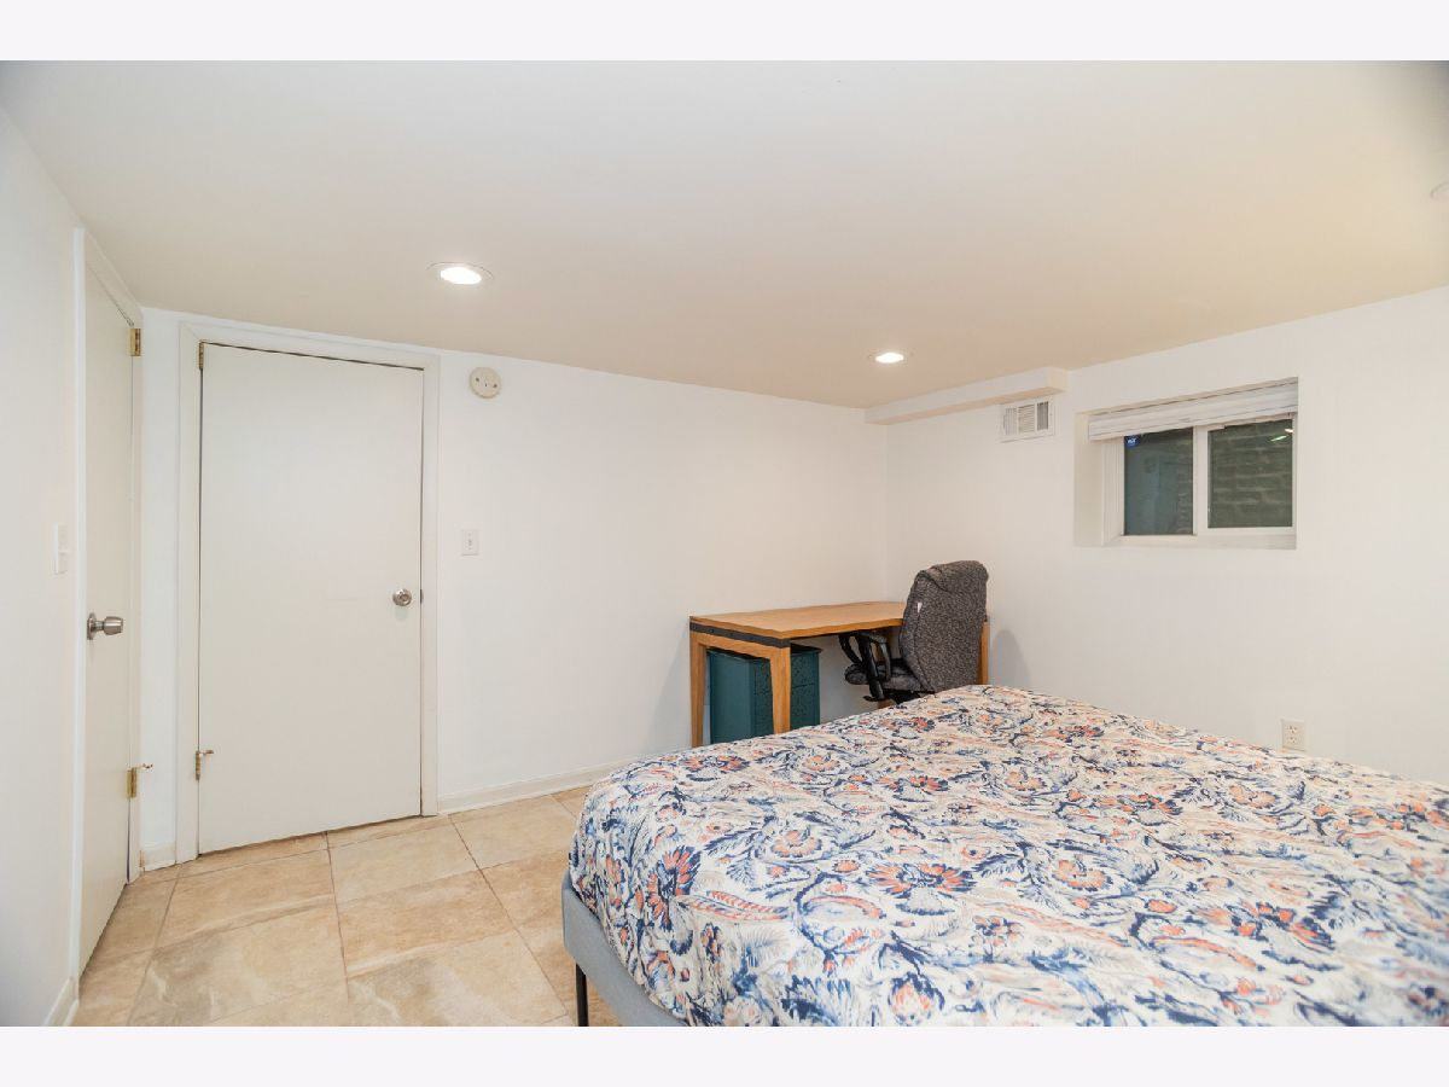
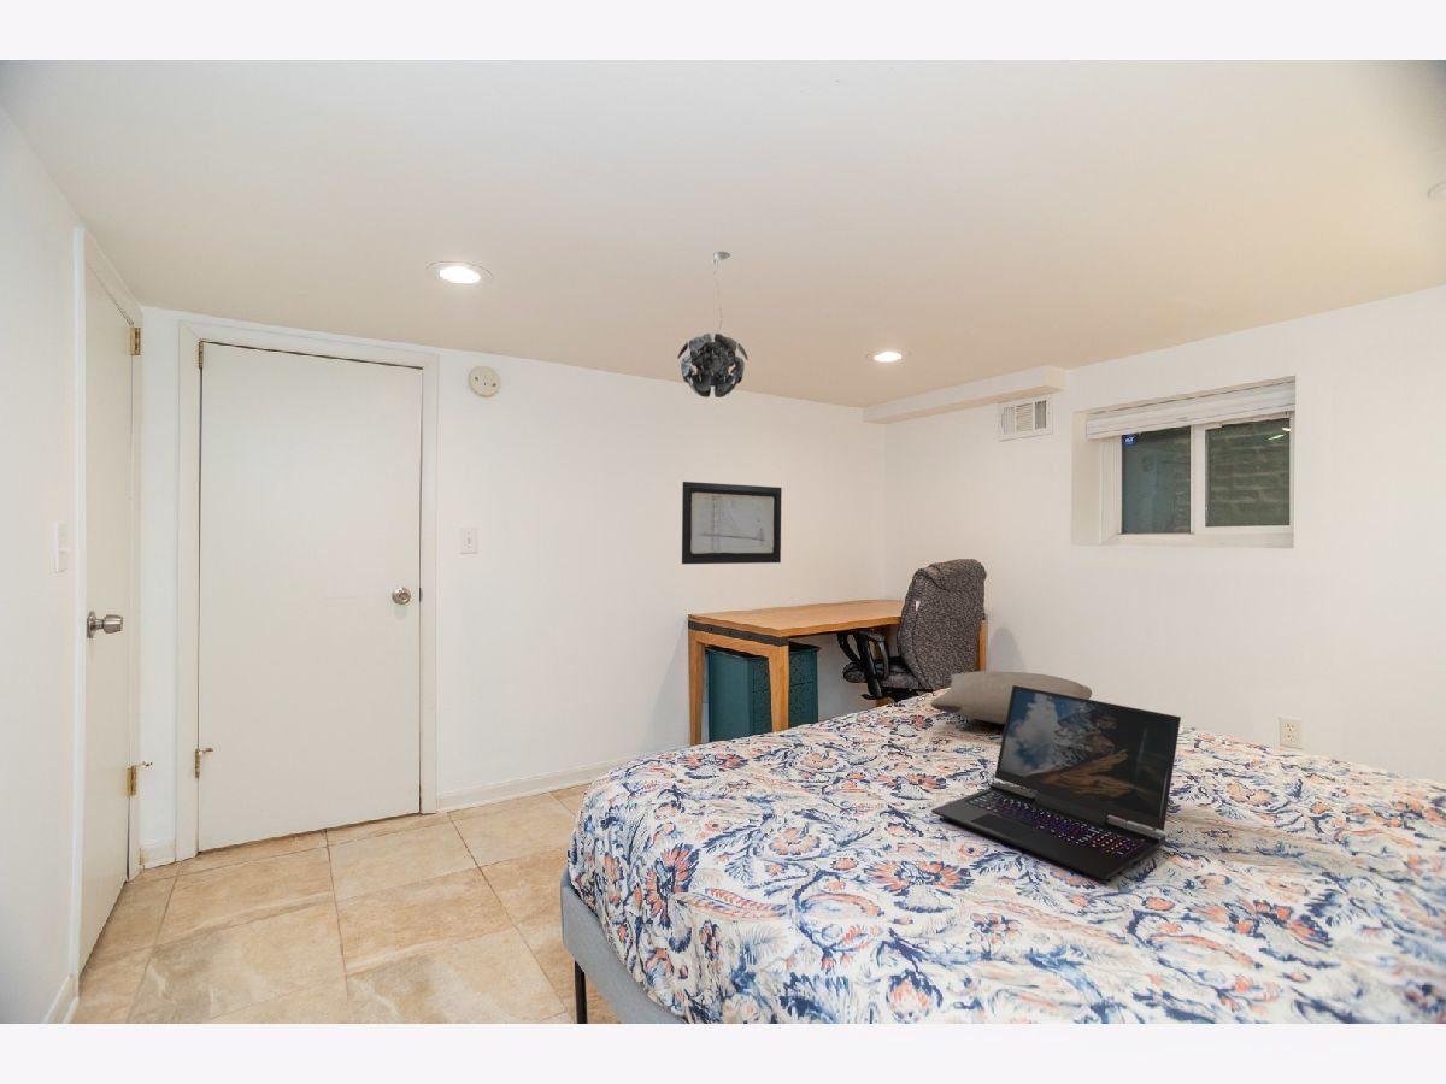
+ laptop [930,685,1182,882]
+ wall art [681,481,783,565]
+ pillow [930,670,1093,726]
+ pendant light [676,251,750,399]
